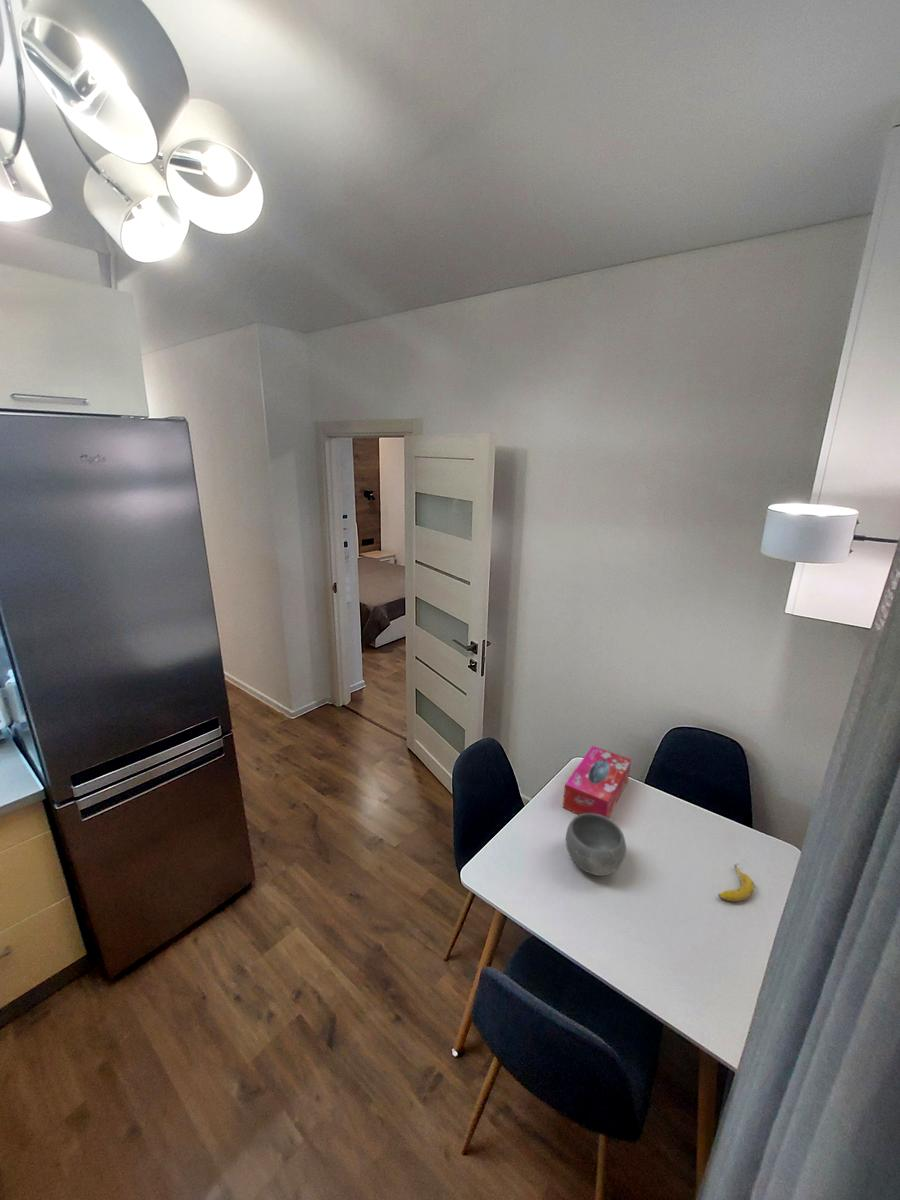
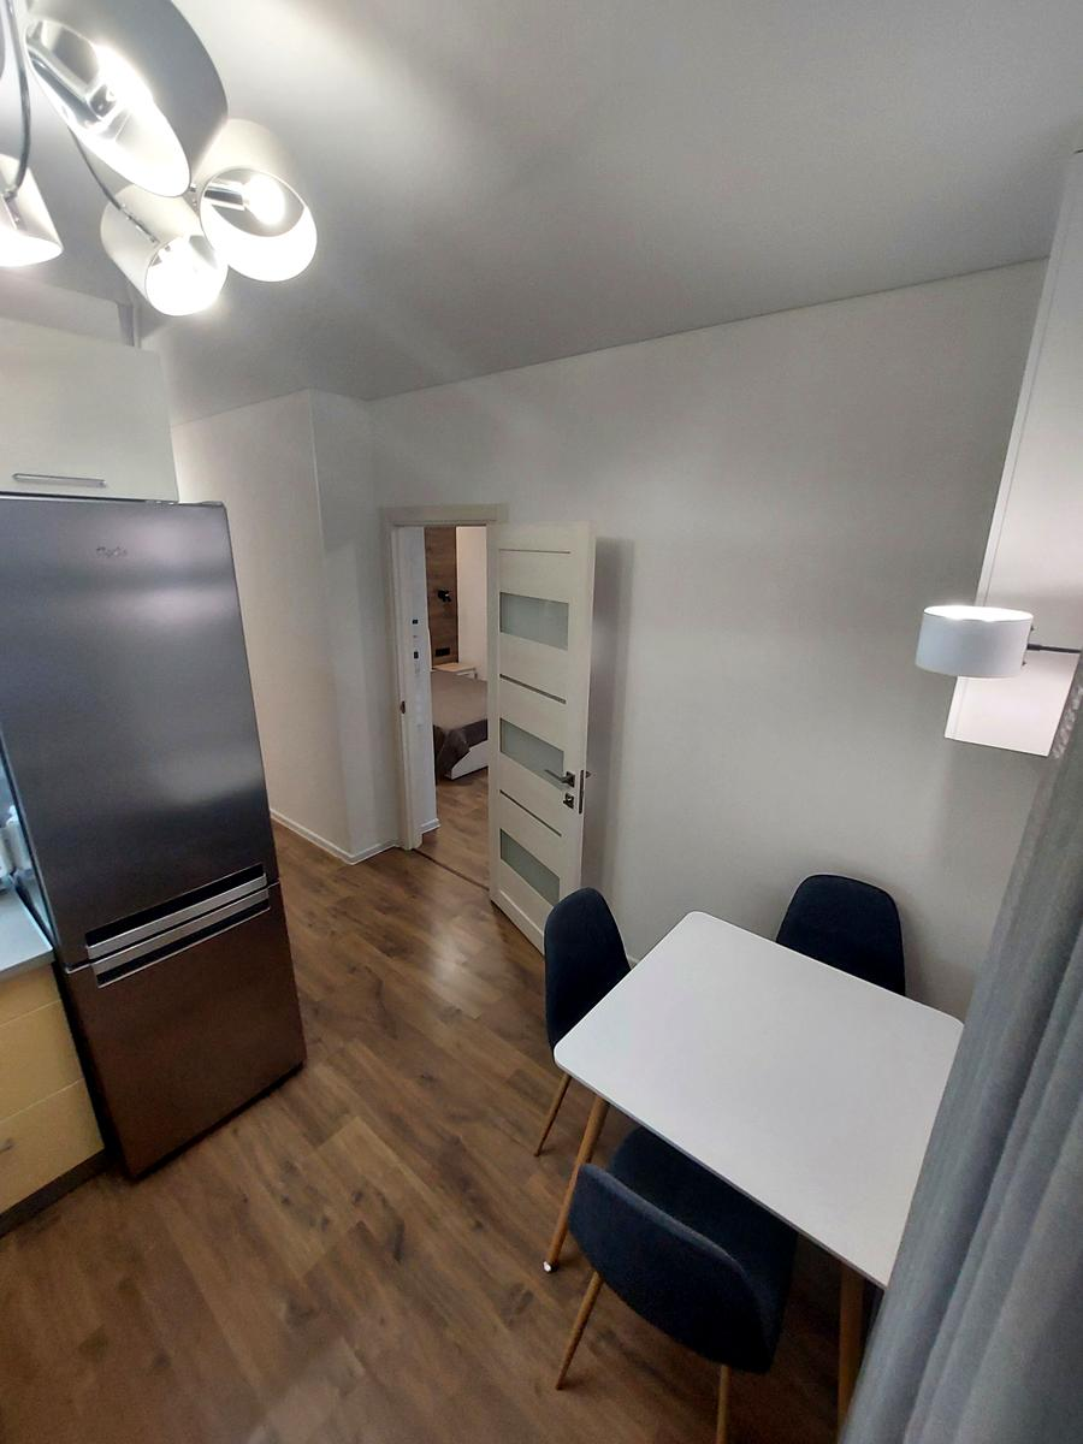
- banana [717,862,755,902]
- tissue box [562,745,632,819]
- bowl [565,813,627,877]
